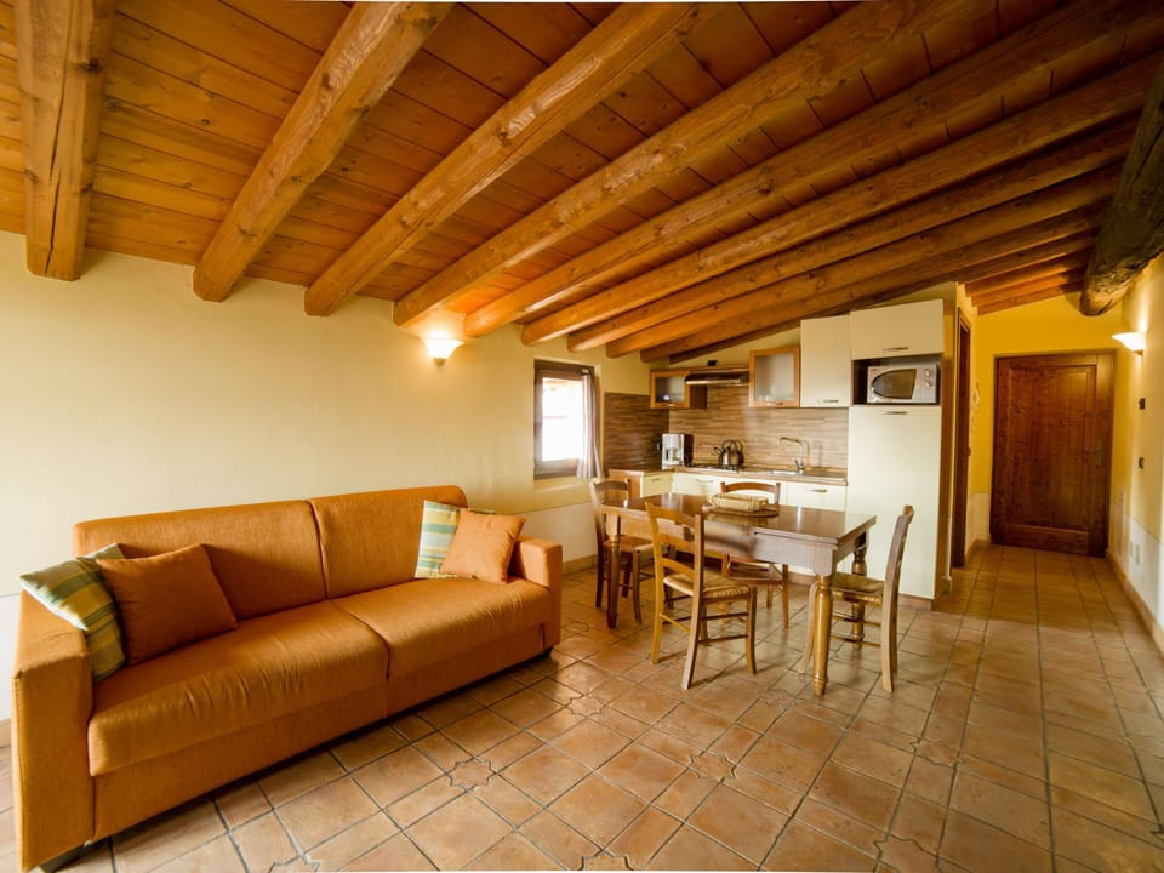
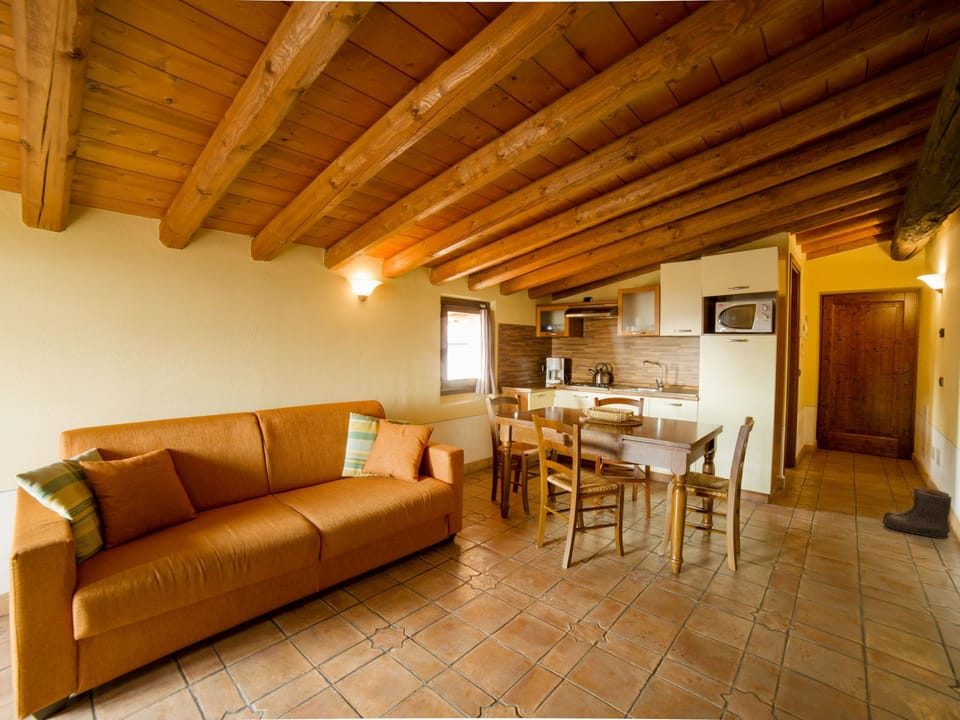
+ boots [882,486,953,540]
